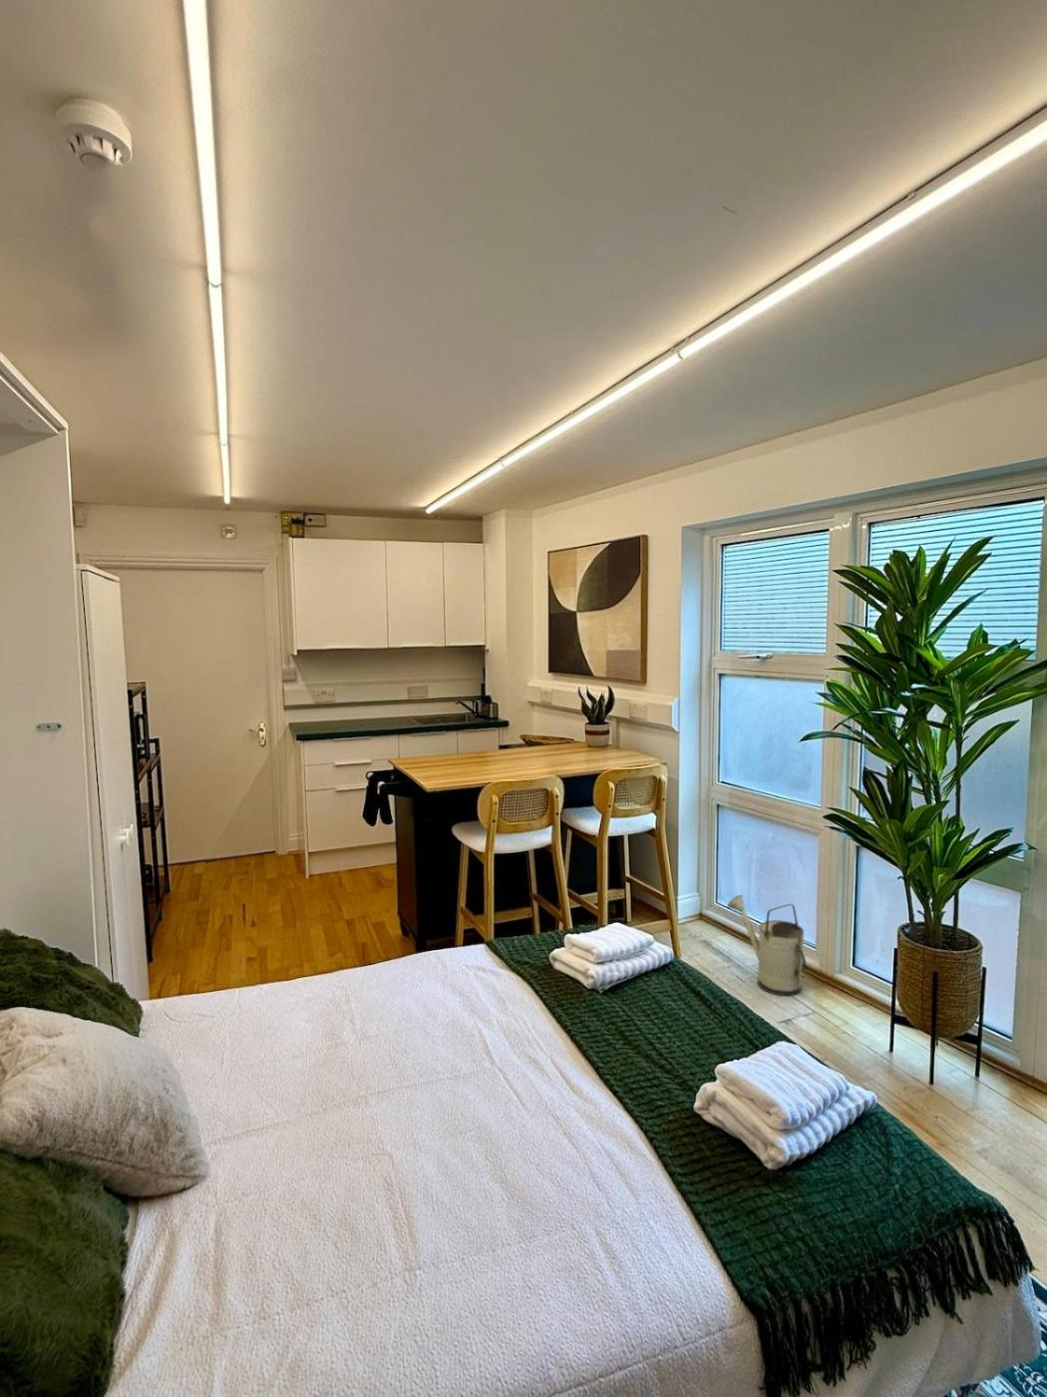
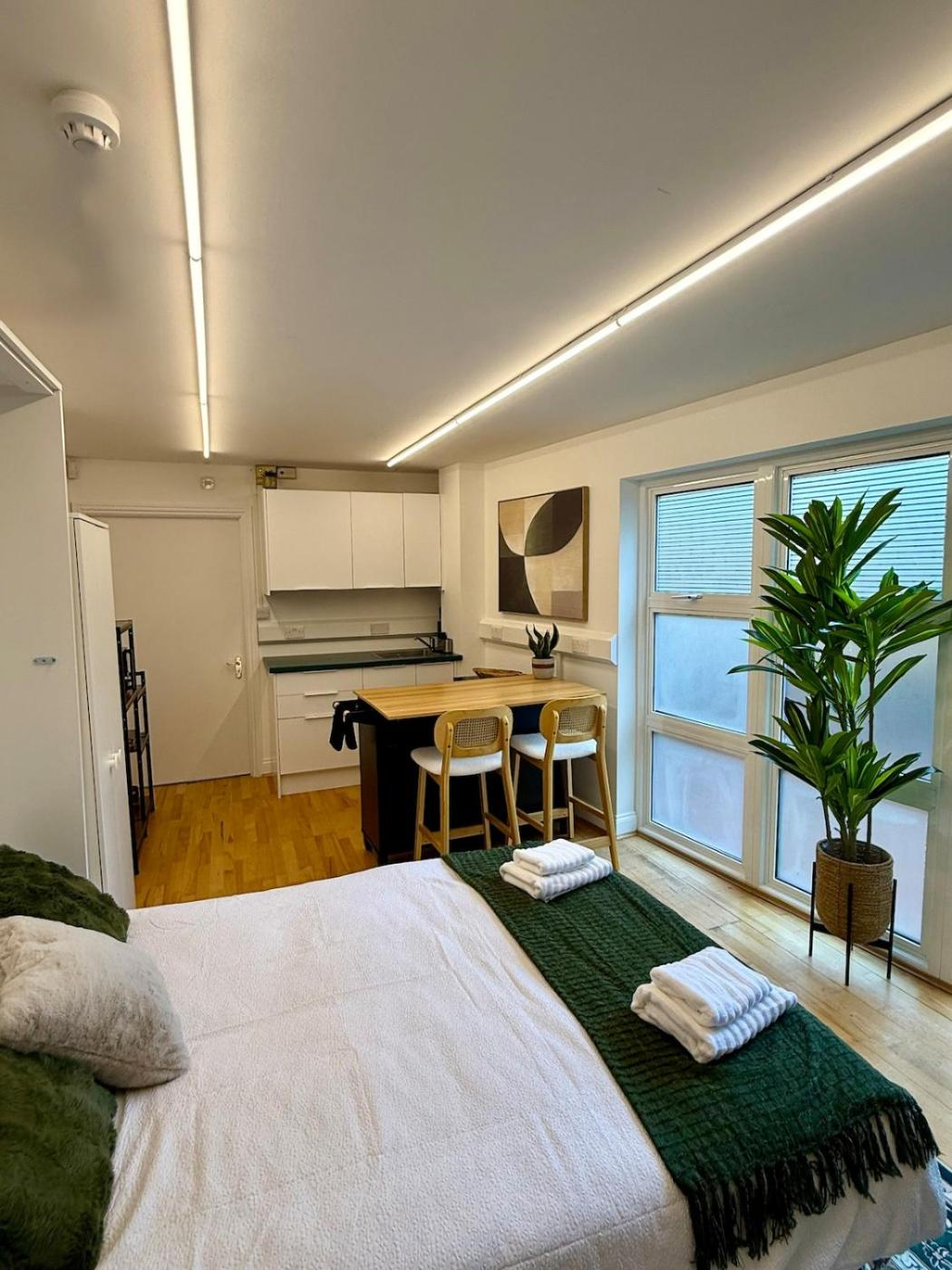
- watering can [727,894,806,997]
